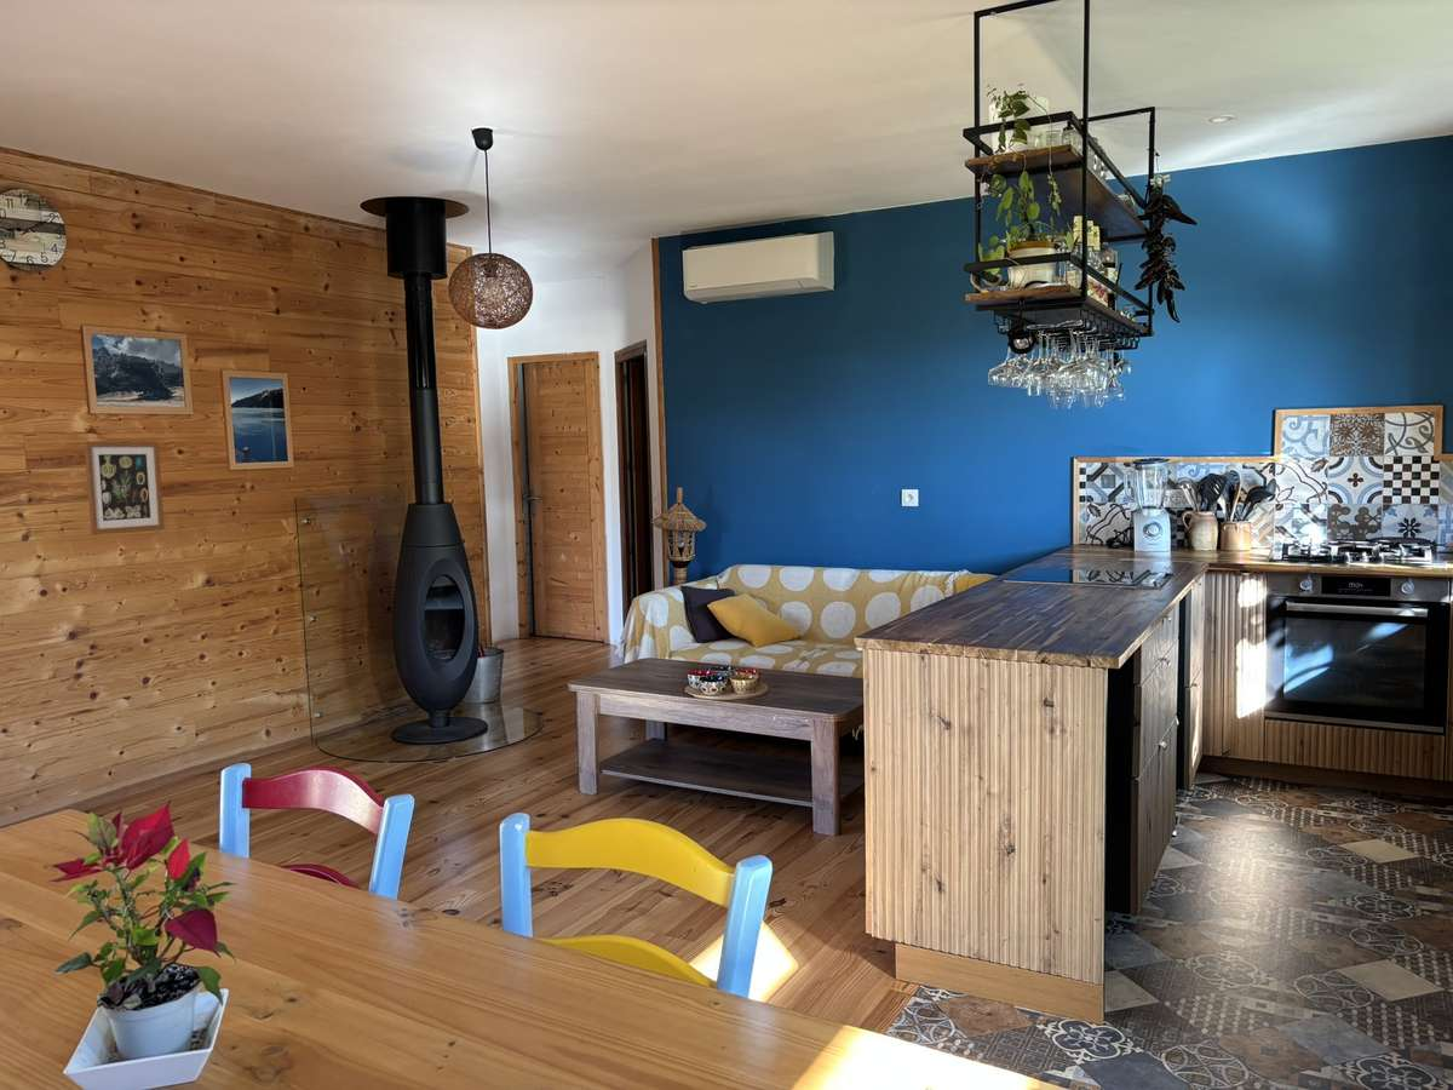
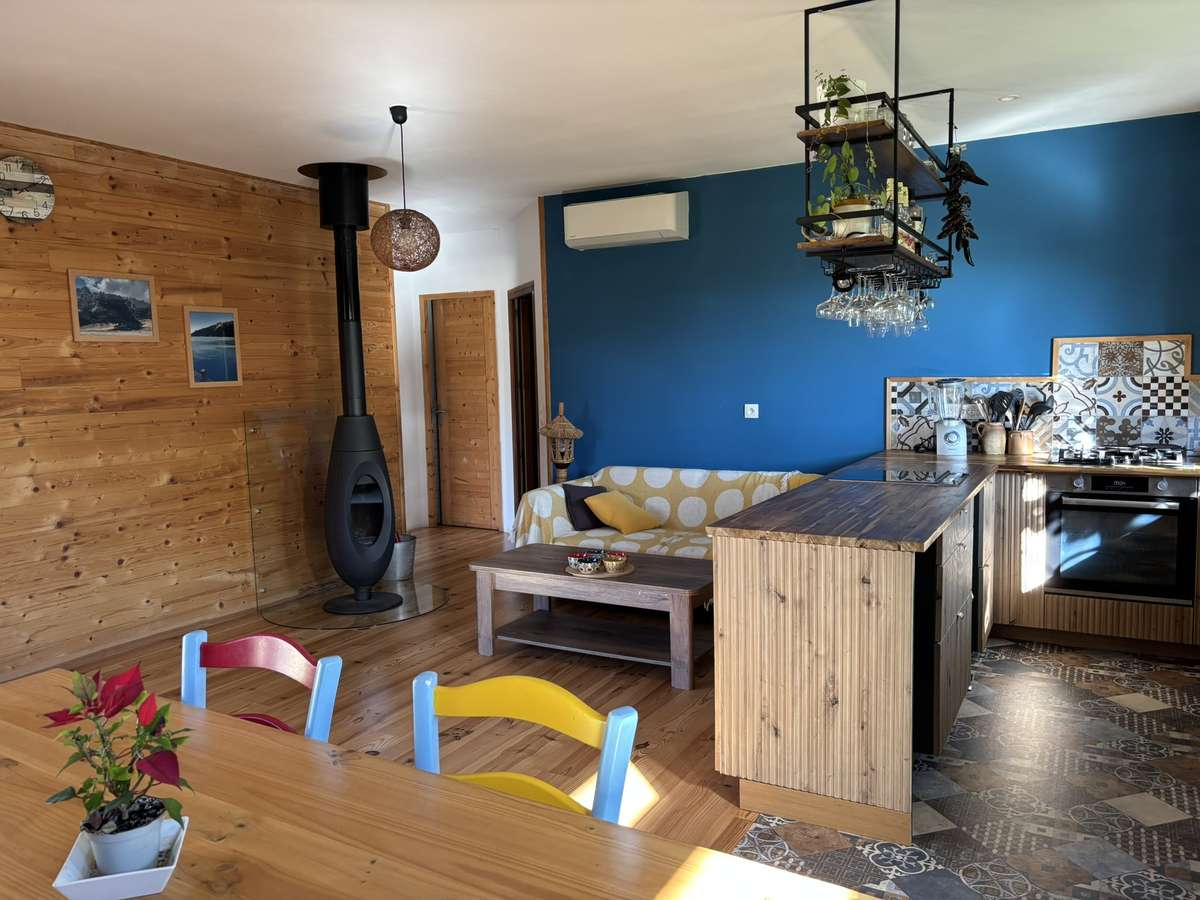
- wall art [84,441,166,535]
